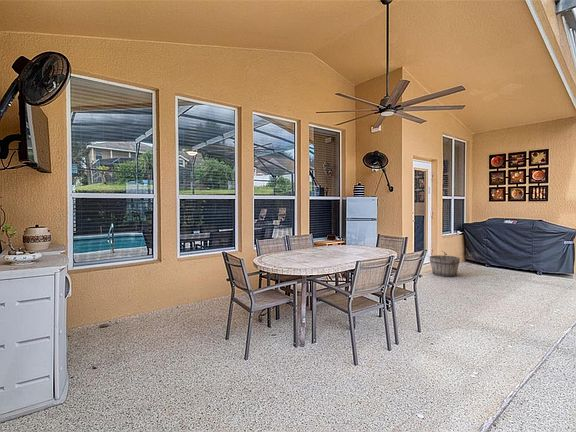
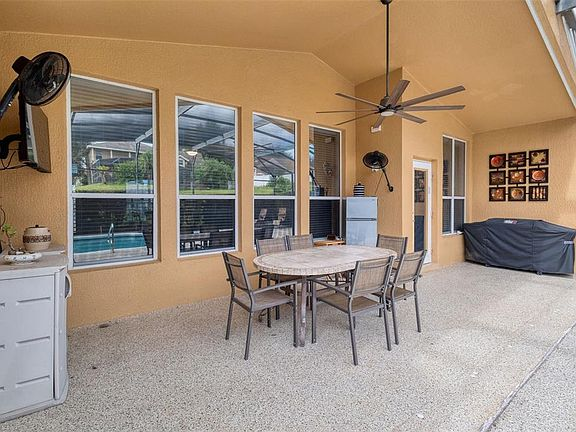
- wooden bucket [429,250,461,278]
